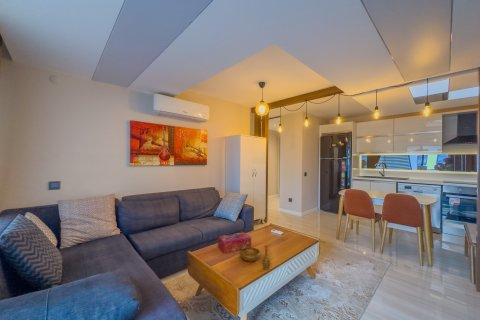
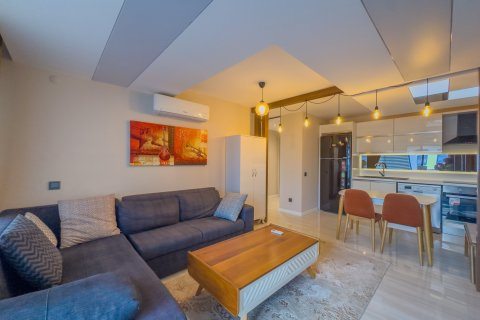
- decorative bowl [239,244,272,271]
- tissue box [217,231,252,254]
